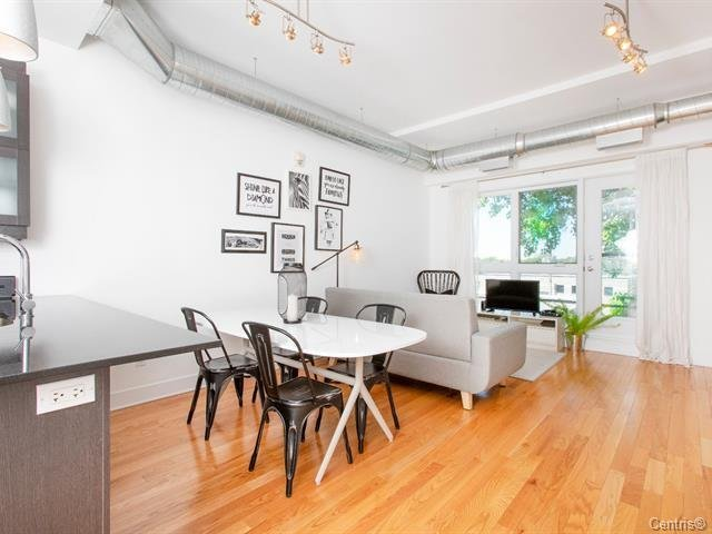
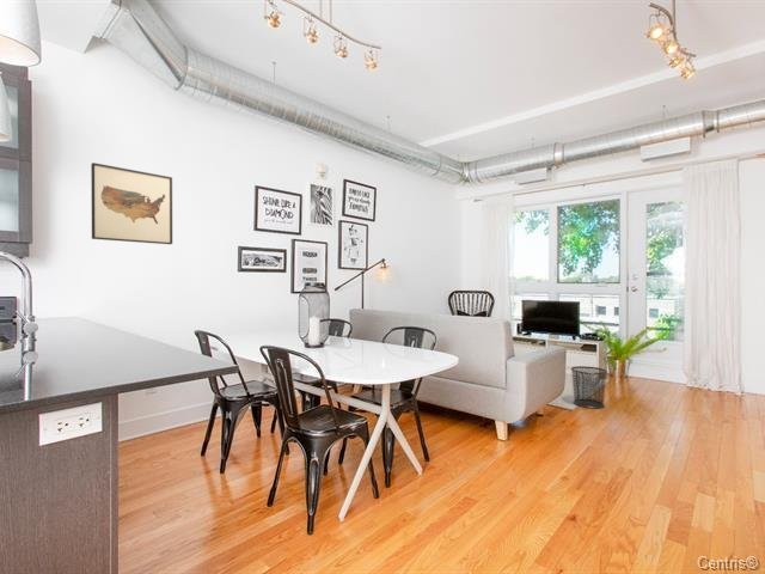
+ waste bin [570,365,608,409]
+ wall art [90,161,173,245]
